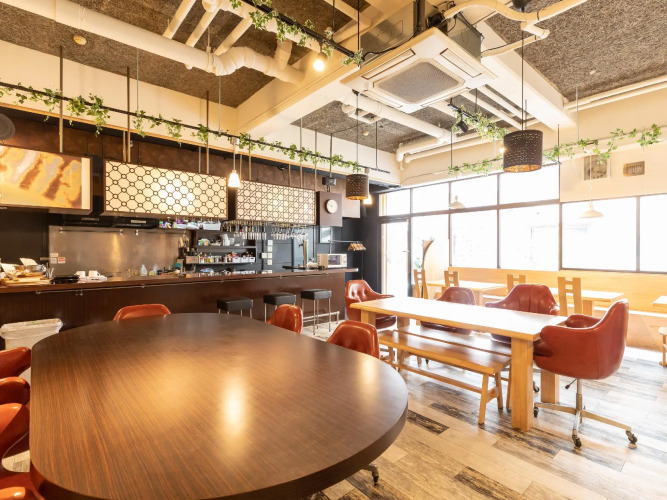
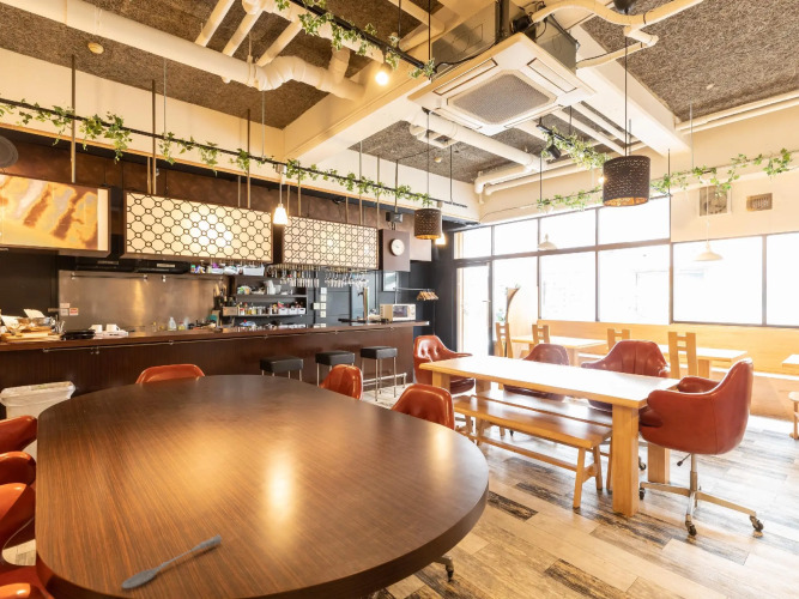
+ soupspoon [121,533,223,589]
